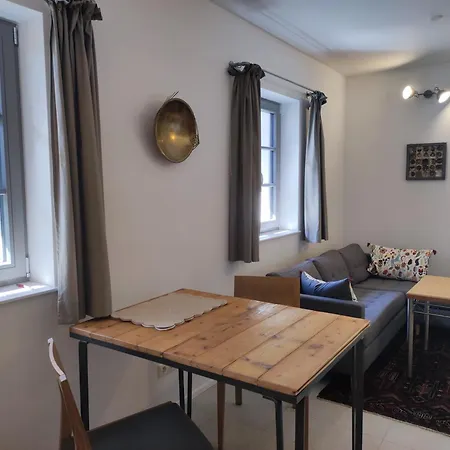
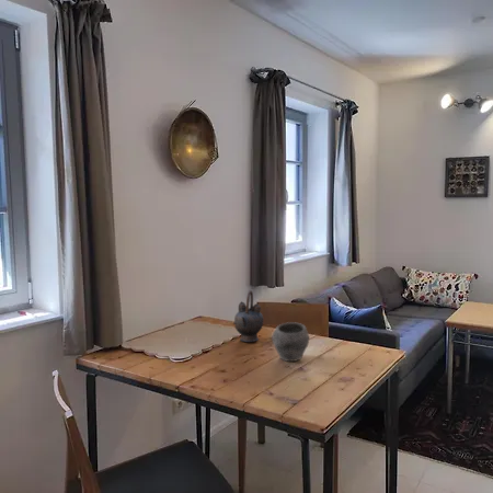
+ bowl [271,321,310,363]
+ teapot [232,289,265,343]
